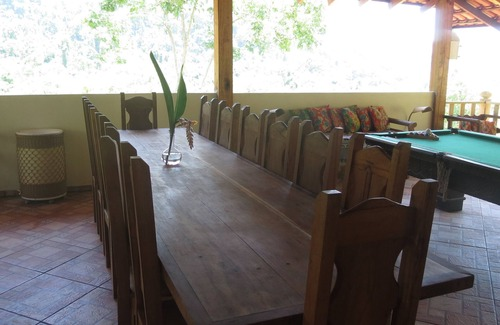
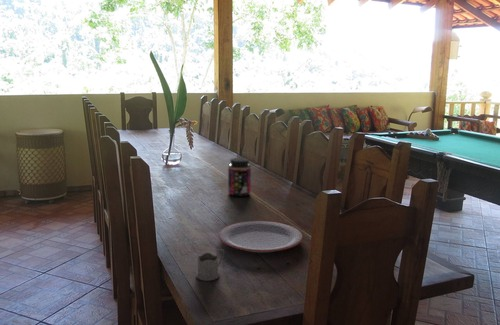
+ tea glass holder [195,248,225,282]
+ plate [218,220,304,253]
+ jar [227,157,252,197]
